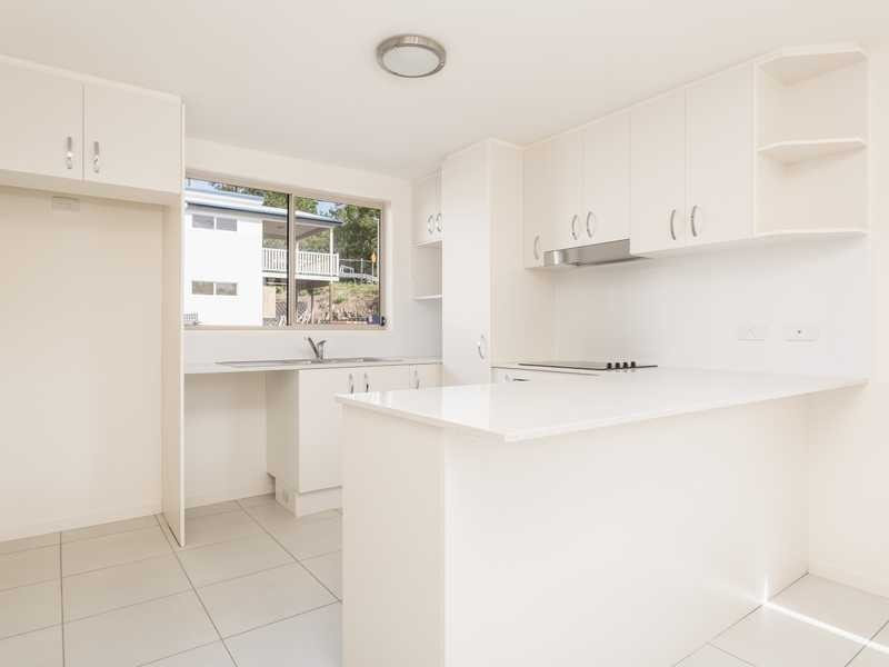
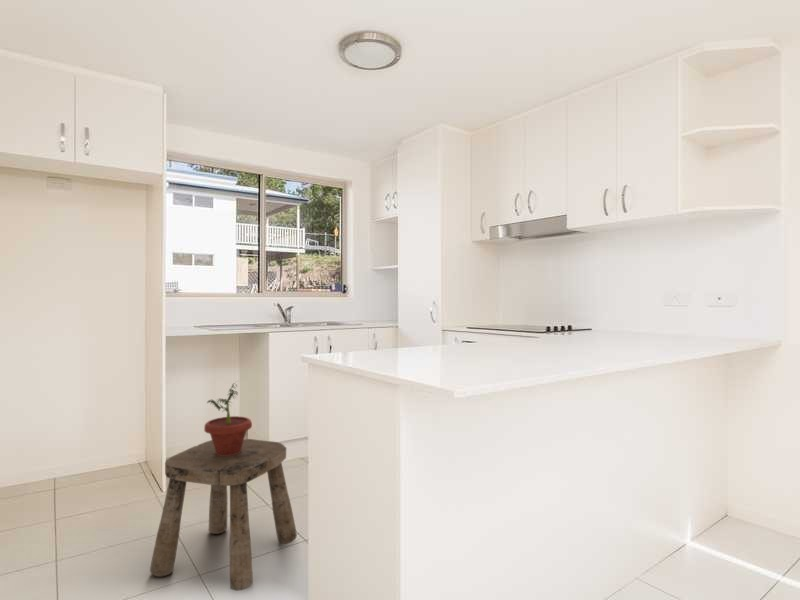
+ potted plant [203,380,253,456]
+ stool [149,438,298,592]
